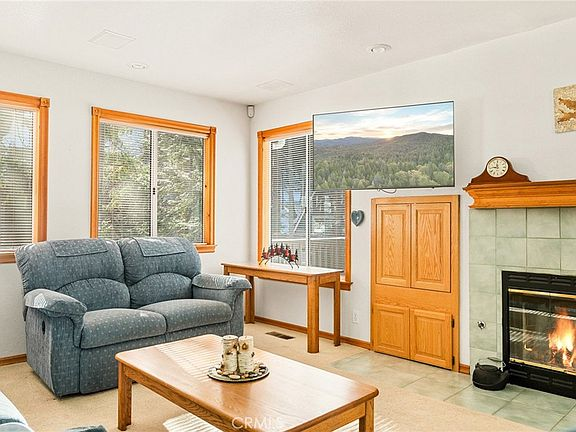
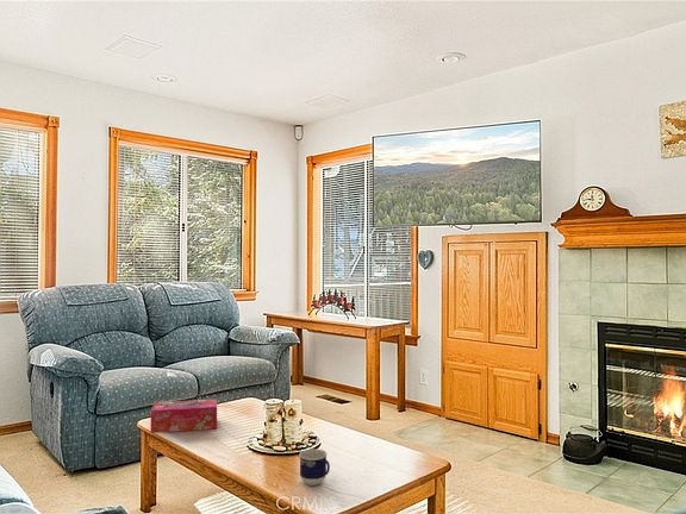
+ cup [299,447,331,487]
+ tissue box [150,397,218,434]
